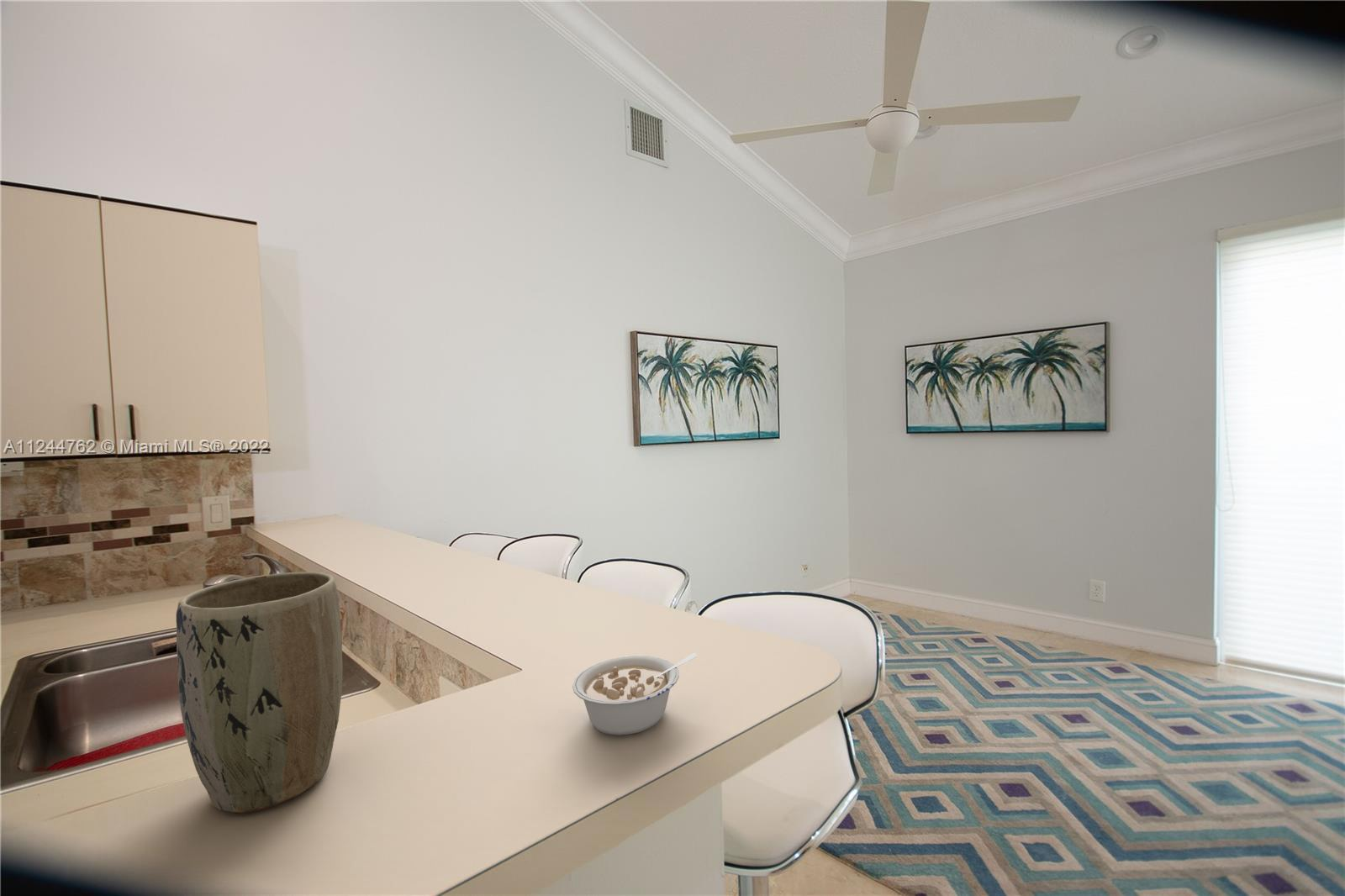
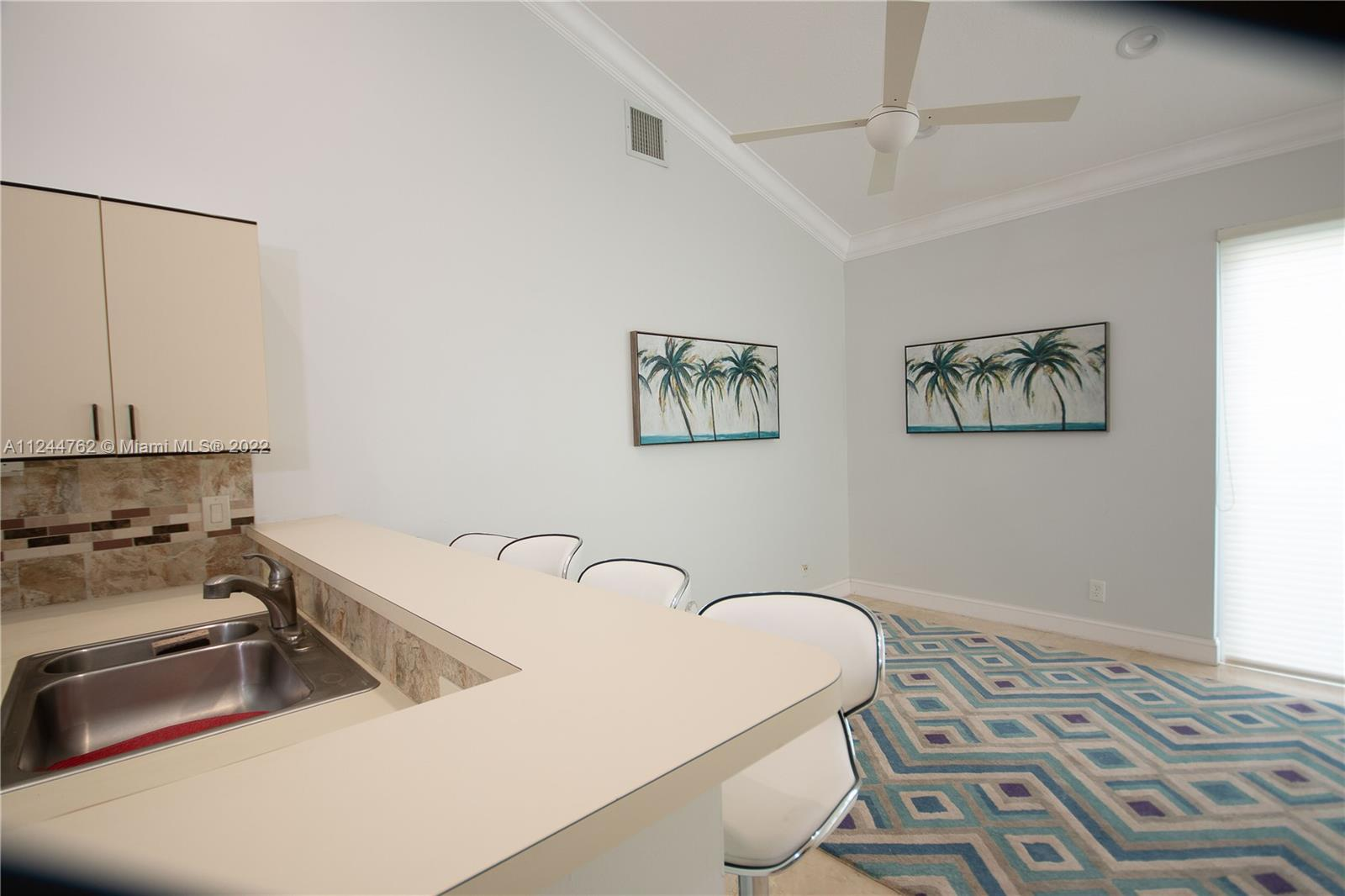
- plant pot [175,571,343,814]
- legume [572,653,698,736]
